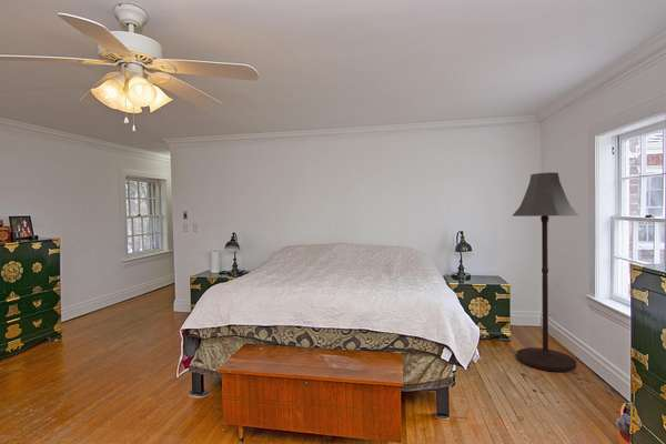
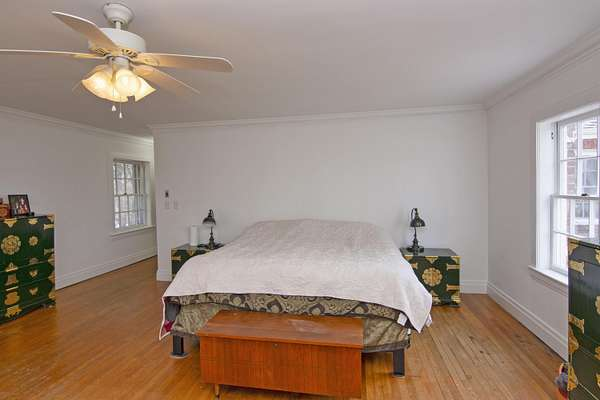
- floor lamp [512,172,581,373]
